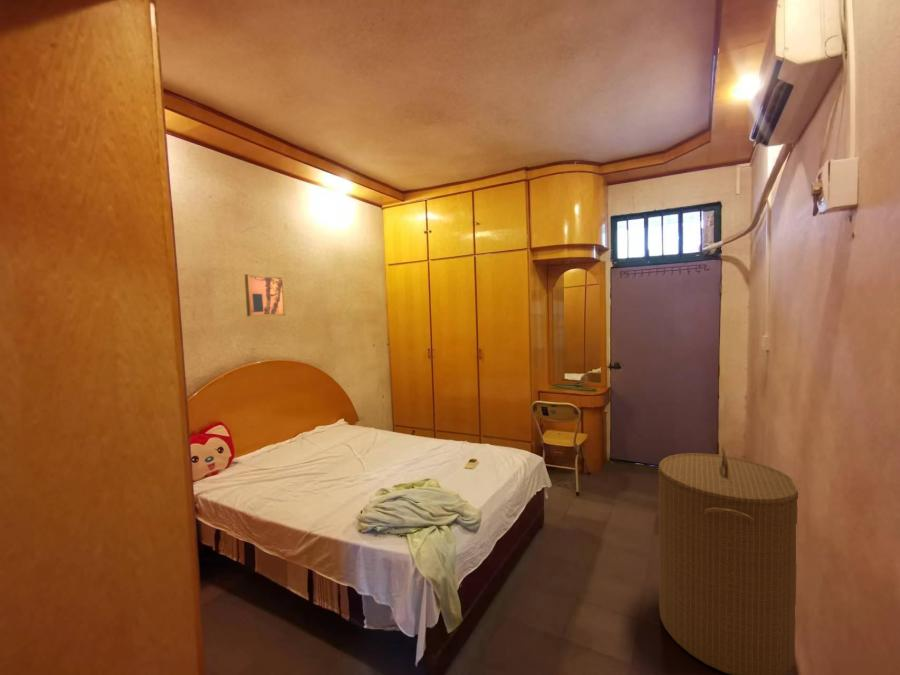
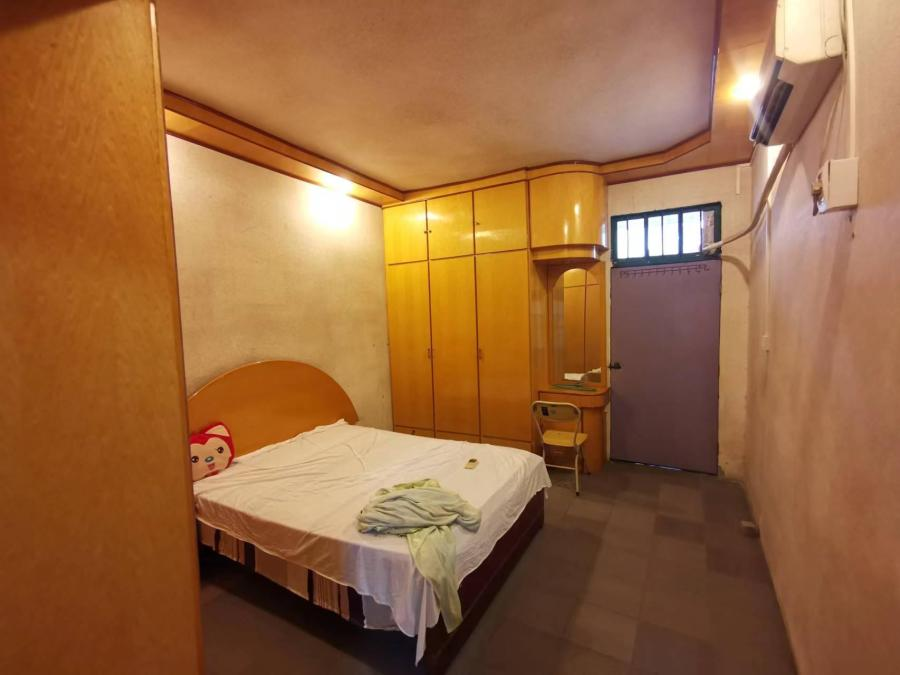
- laundry hamper [657,444,799,675]
- wall art [244,273,287,317]
